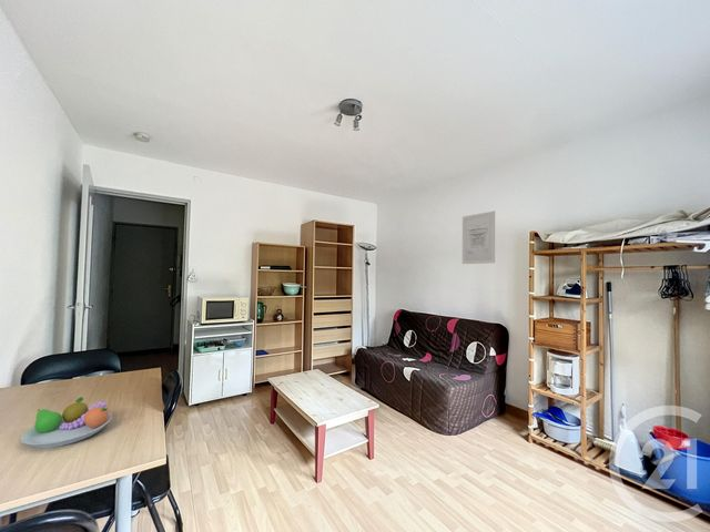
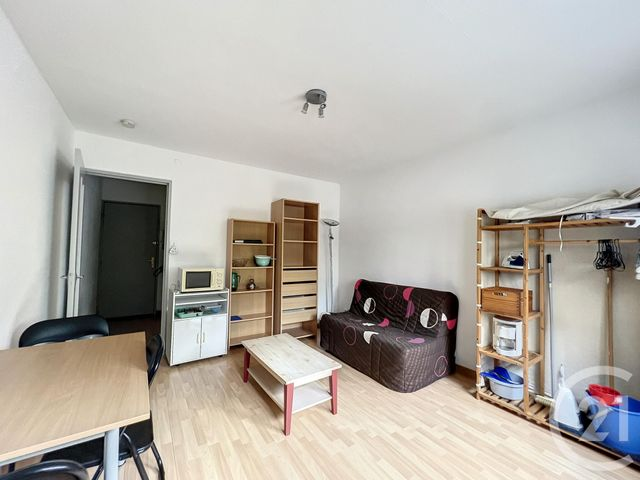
- fruit bowl [20,396,113,449]
- wall art [462,211,496,265]
